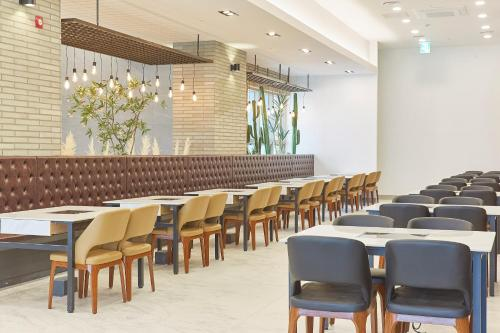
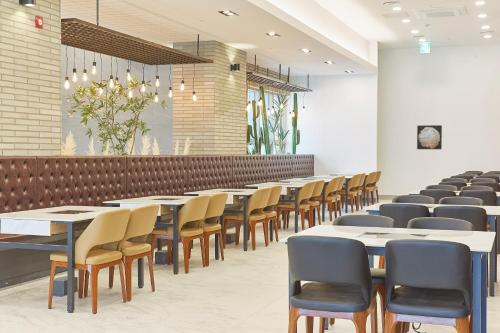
+ wall art [416,124,443,150]
